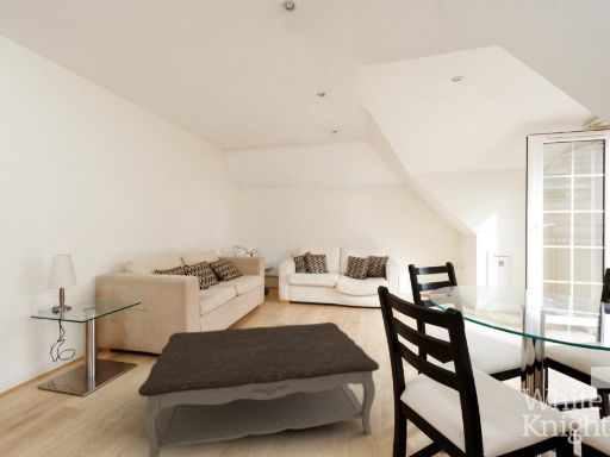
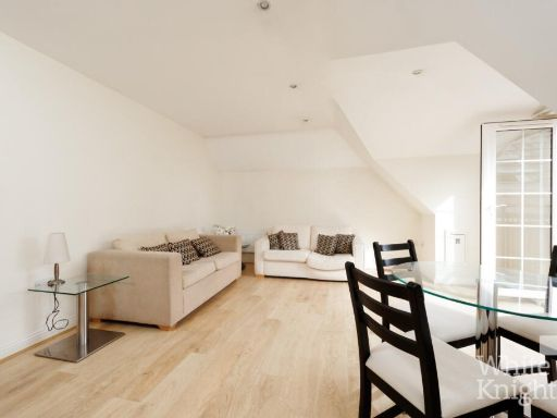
- coffee table [137,321,380,457]
